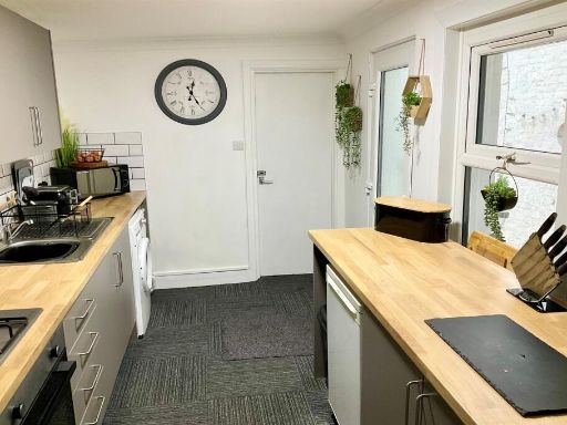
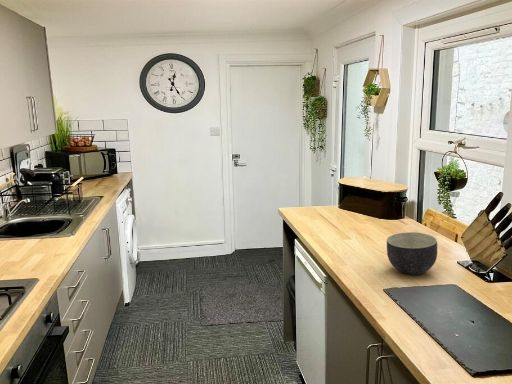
+ bowl [386,231,438,275]
